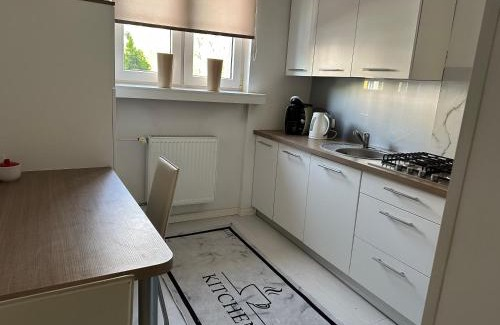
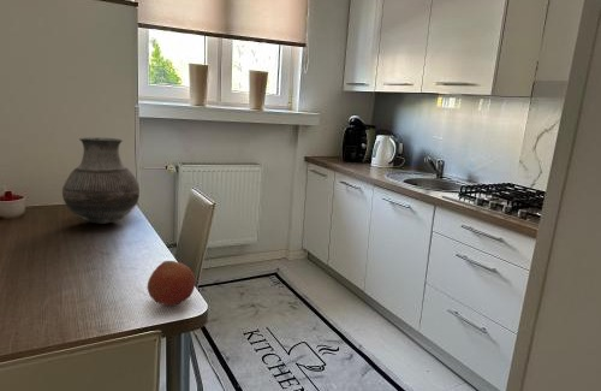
+ fruit [147,260,196,307]
+ vase [61,136,141,225]
